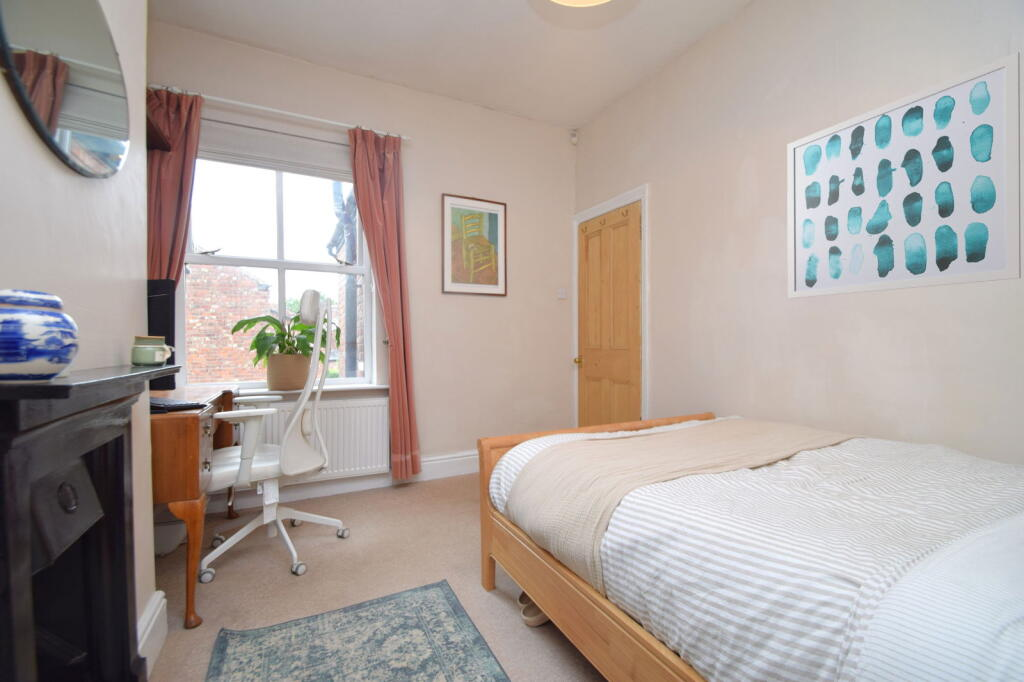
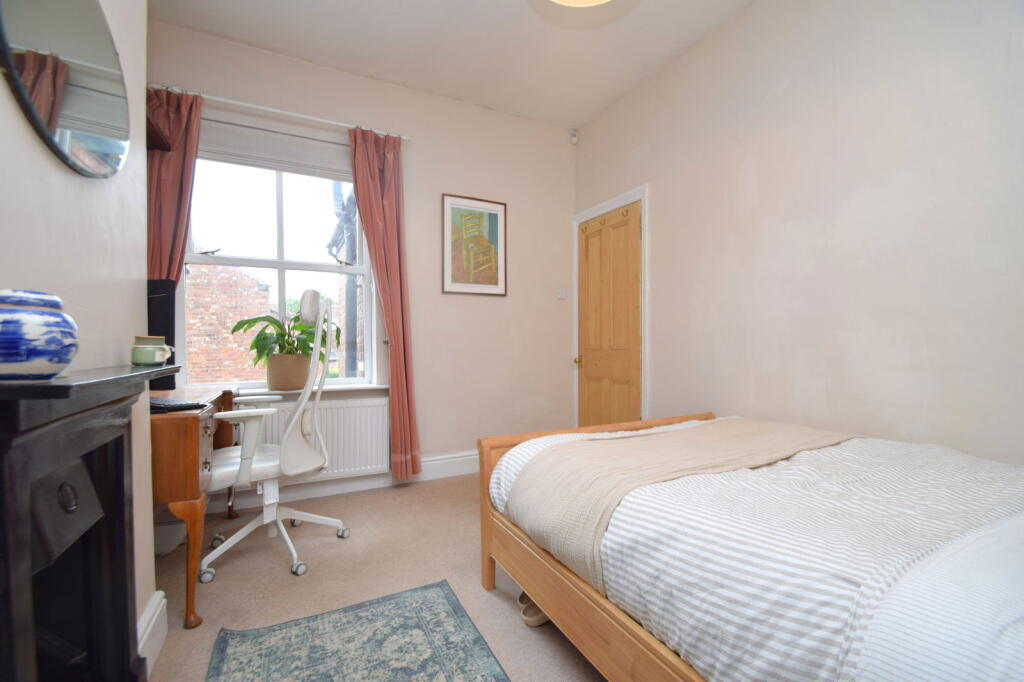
- wall art [786,51,1022,299]
